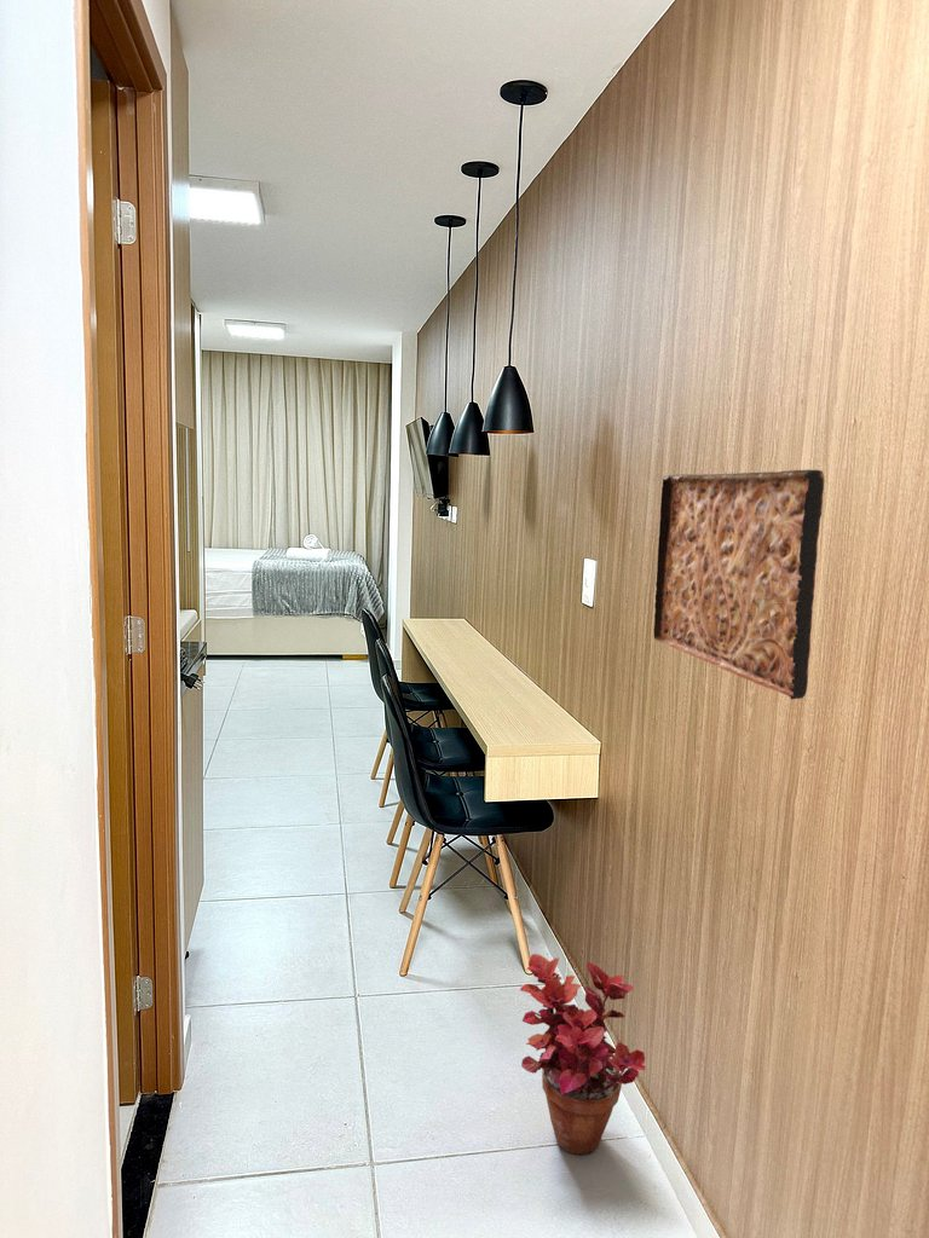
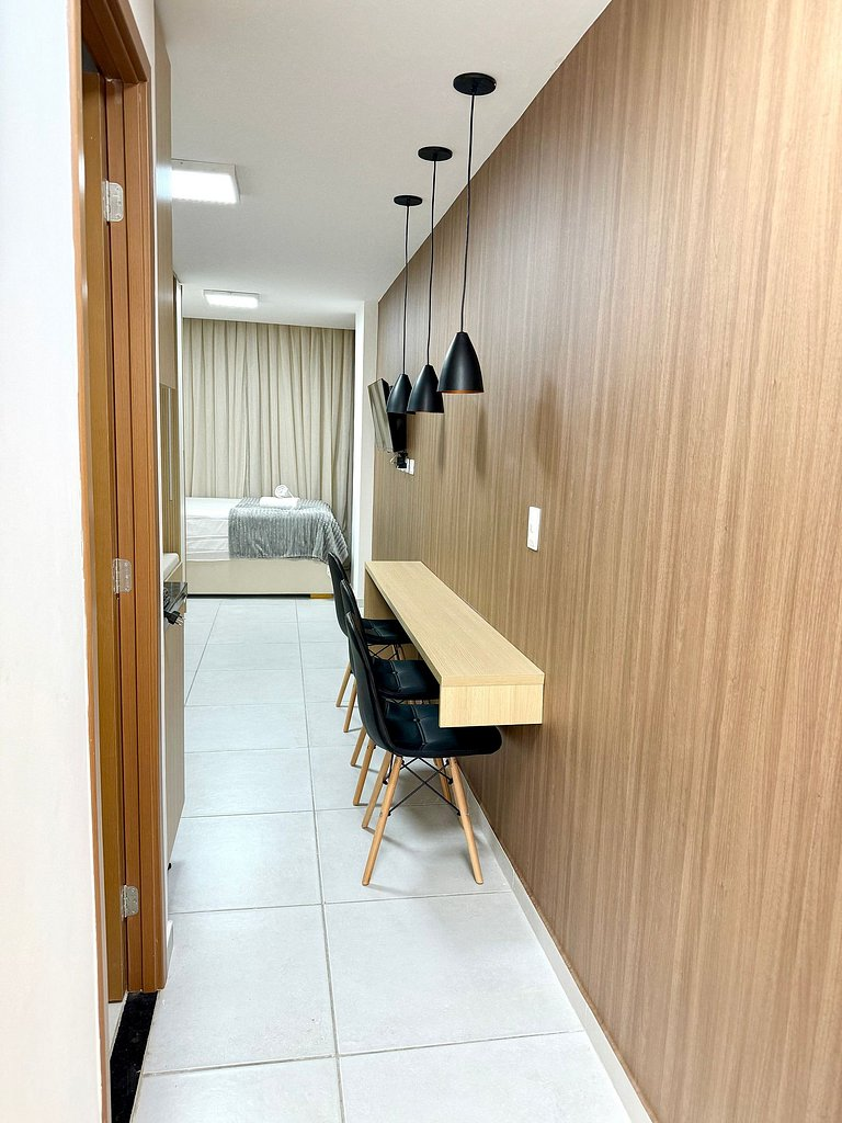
- potted plant [519,953,647,1156]
- relief panel [653,469,826,700]
